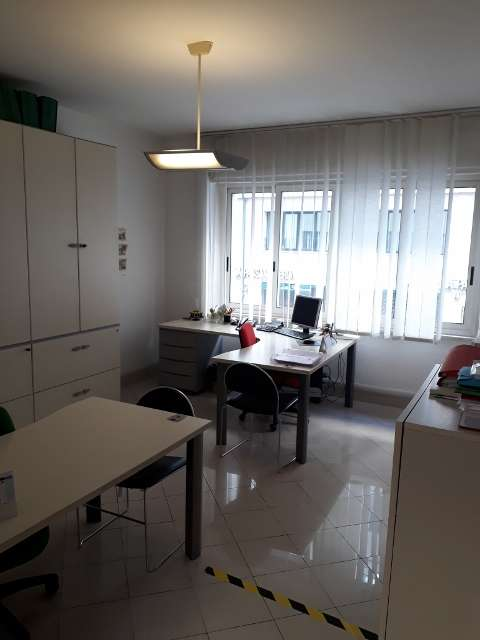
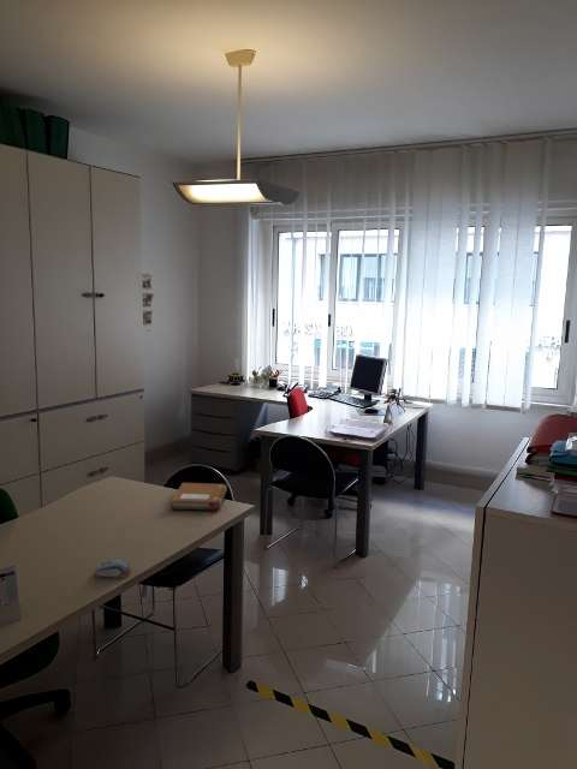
+ notebook [169,482,228,511]
+ computer mouse [95,559,132,579]
